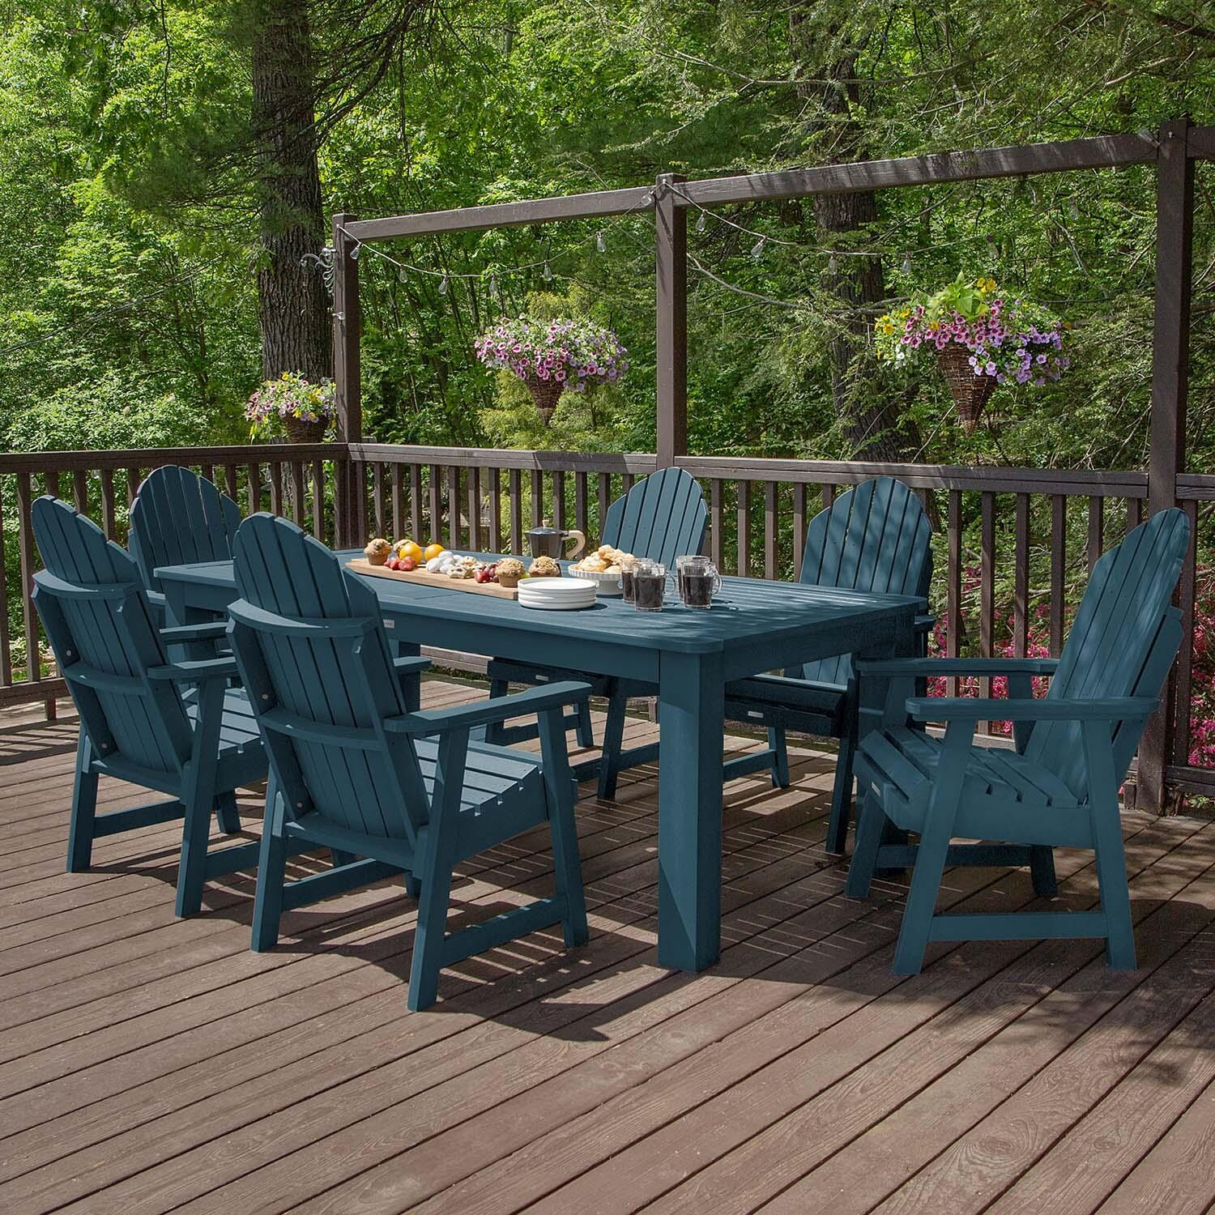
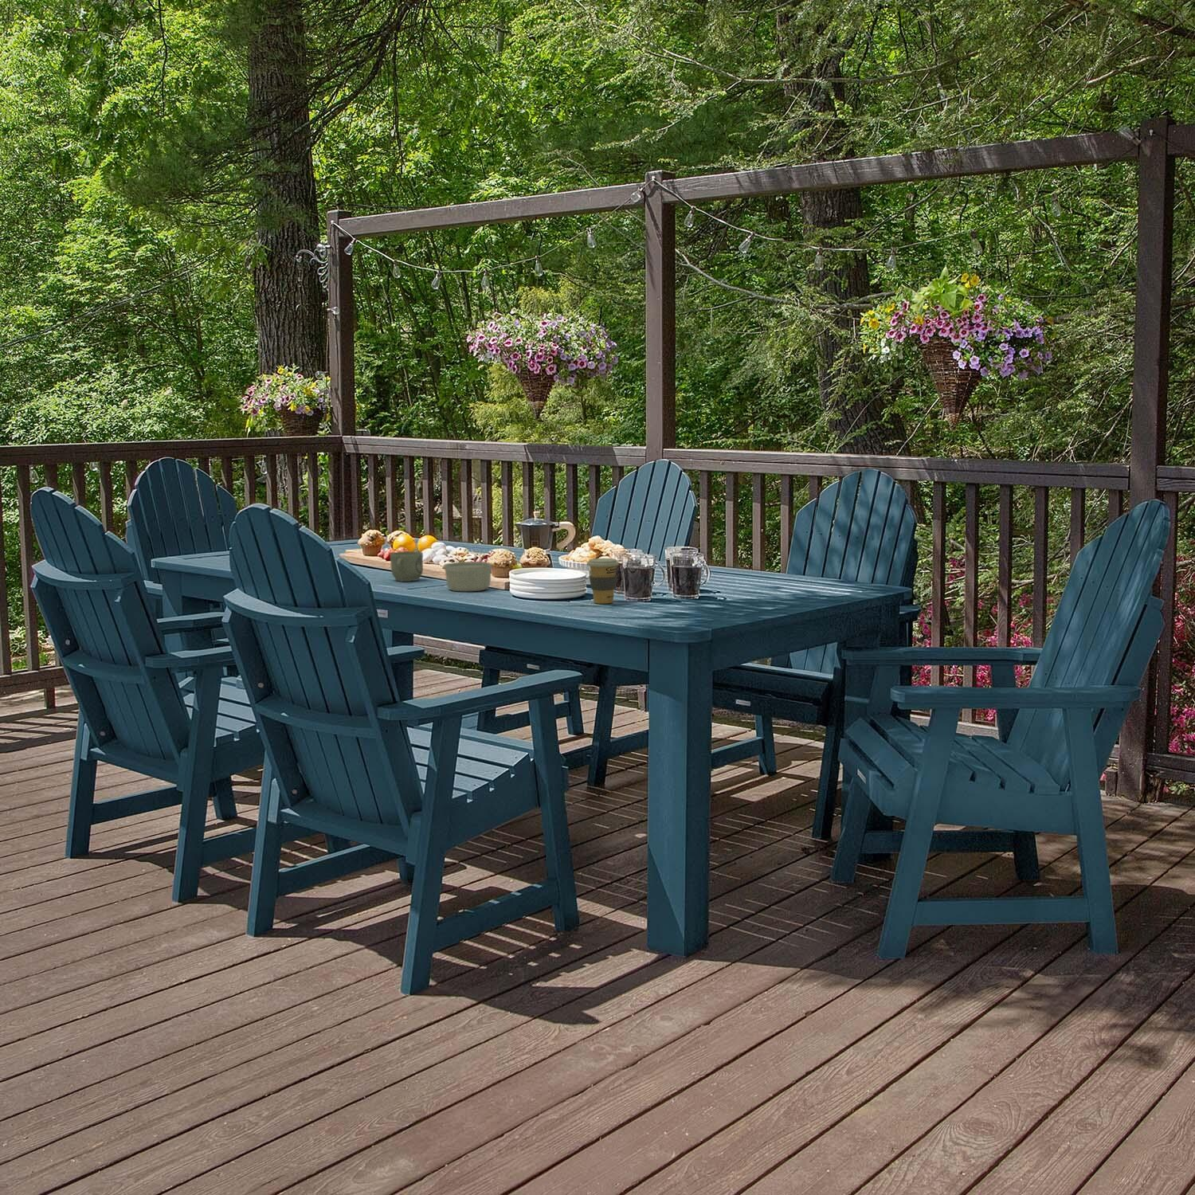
+ ramekin [443,561,494,592]
+ mug [390,550,424,582]
+ coffee cup [587,558,619,605]
